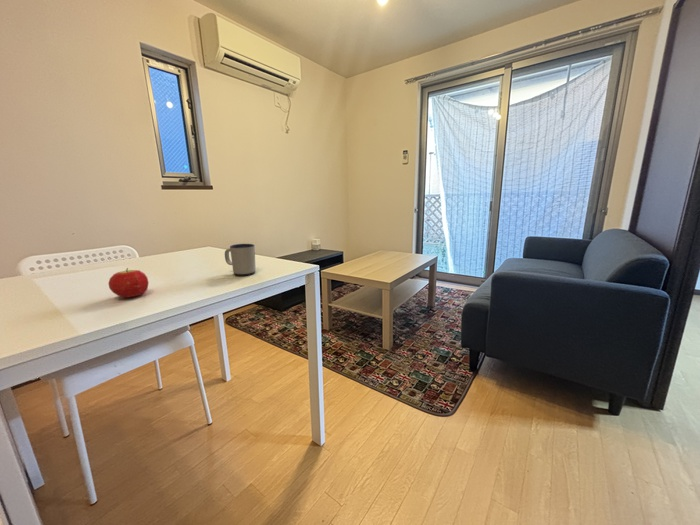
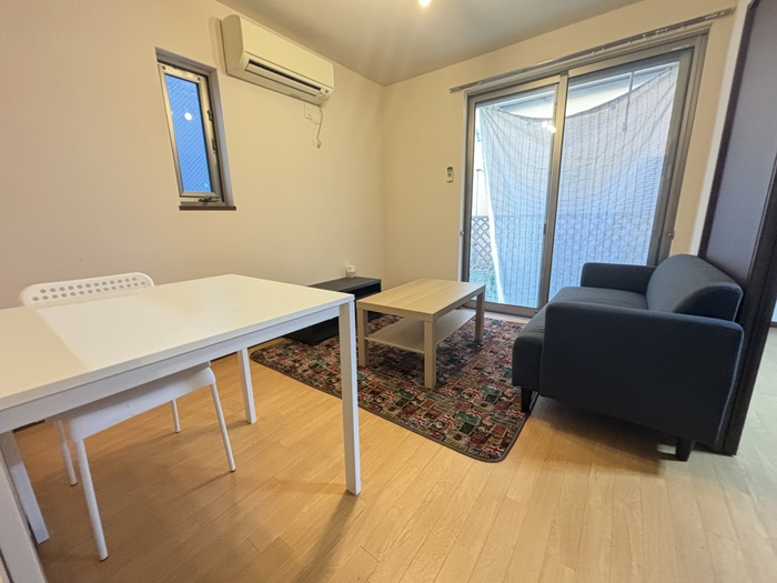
- mug [224,243,257,277]
- fruit [107,267,150,298]
